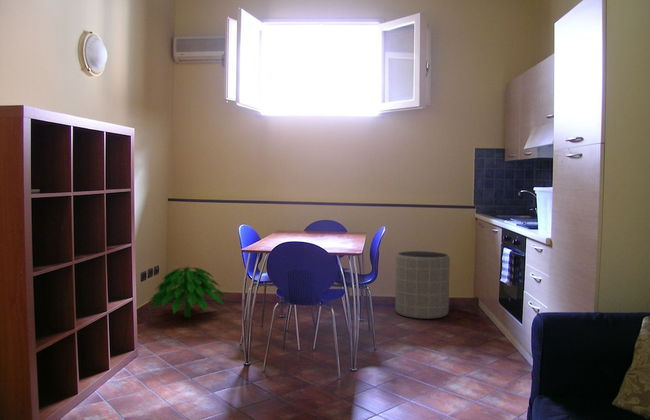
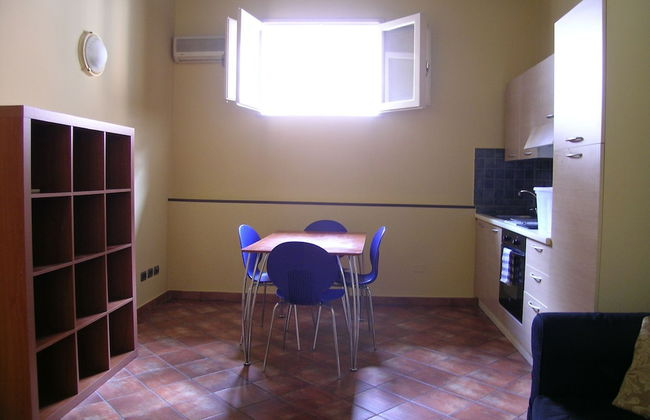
- indoor plant [148,266,228,318]
- trash can [394,250,451,320]
